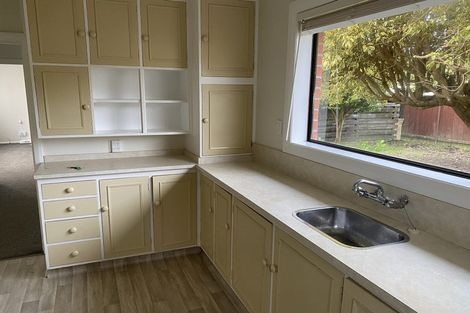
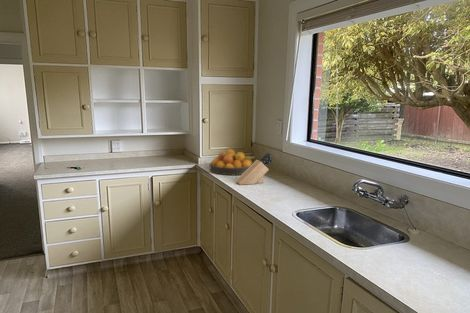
+ fruit bowl [209,148,256,176]
+ knife block [235,152,274,186]
